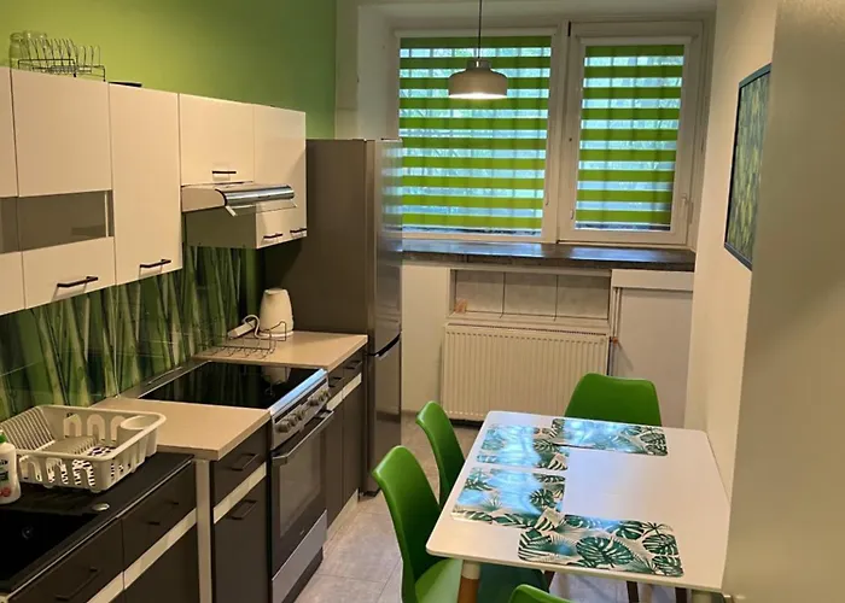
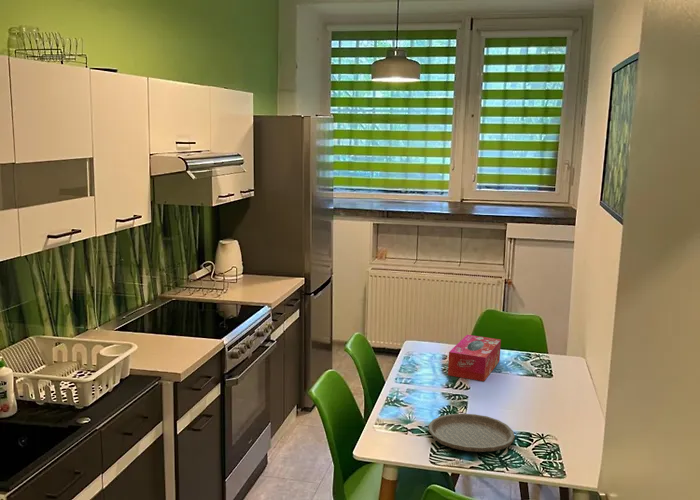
+ plate [427,413,516,453]
+ tissue box [447,334,502,382]
